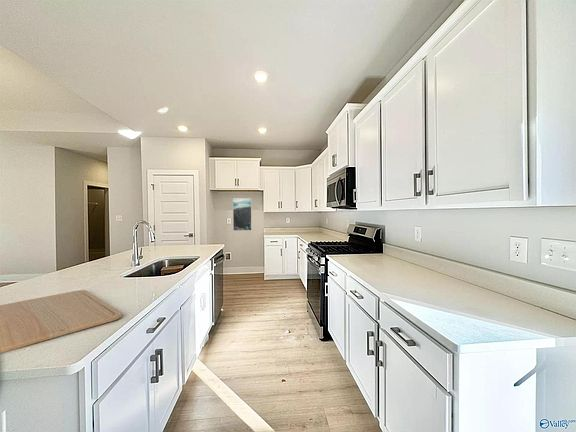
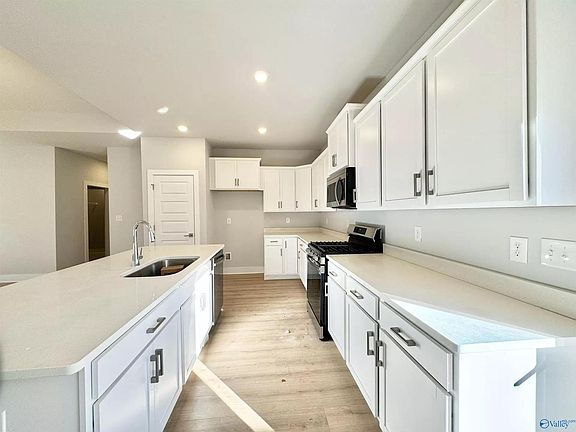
- chopping board [0,289,123,354]
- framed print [232,197,252,232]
